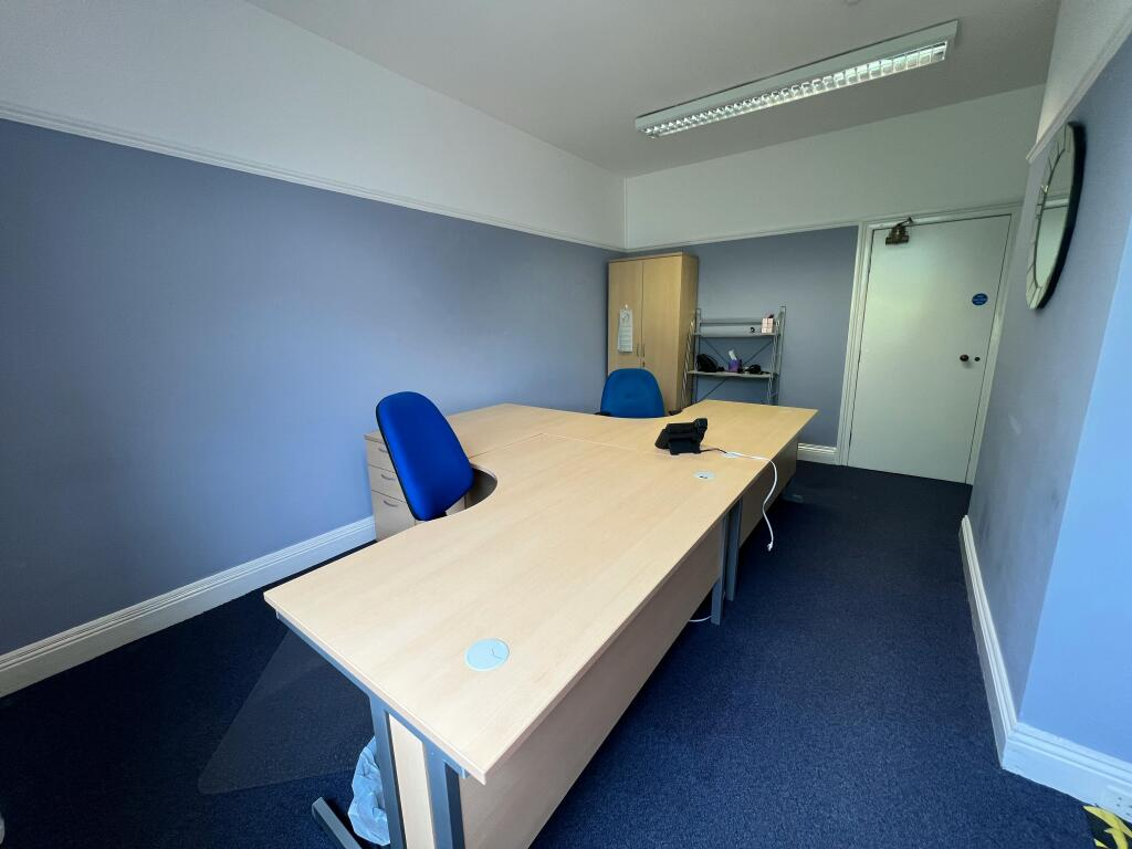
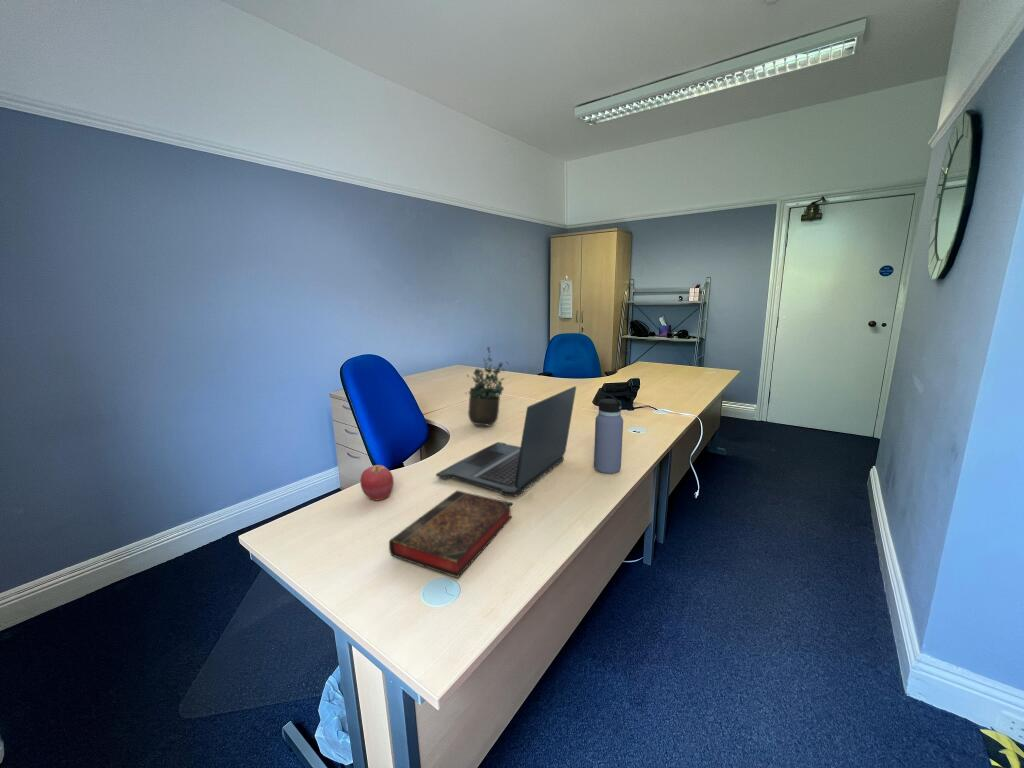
+ potted plant [464,346,510,428]
+ apple [359,464,395,501]
+ book [388,489,514,579]
+ water bottle [593,391,624,475]
+ laptop [435,385,577,497]
